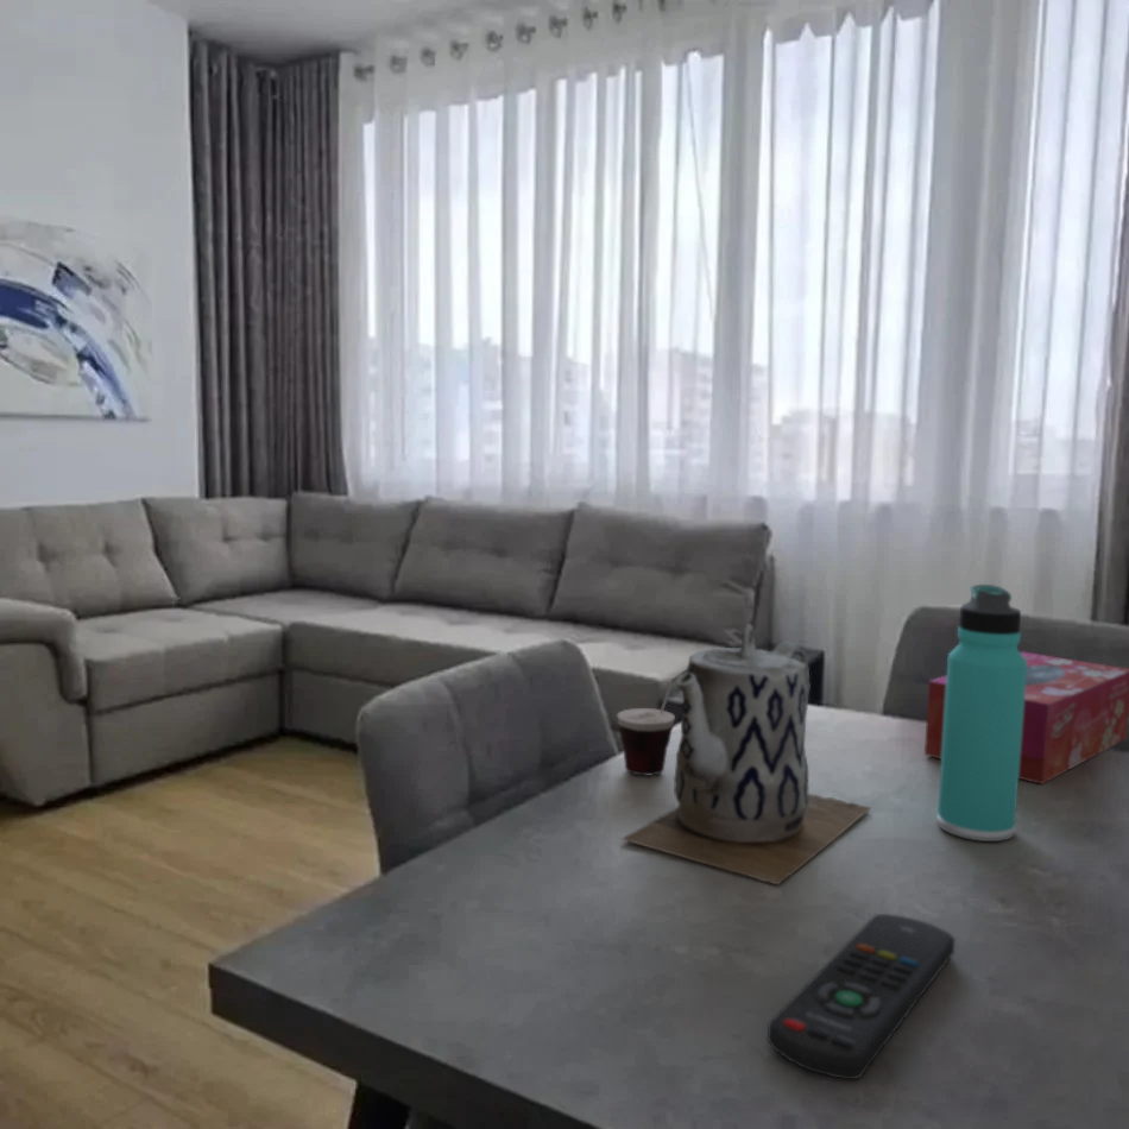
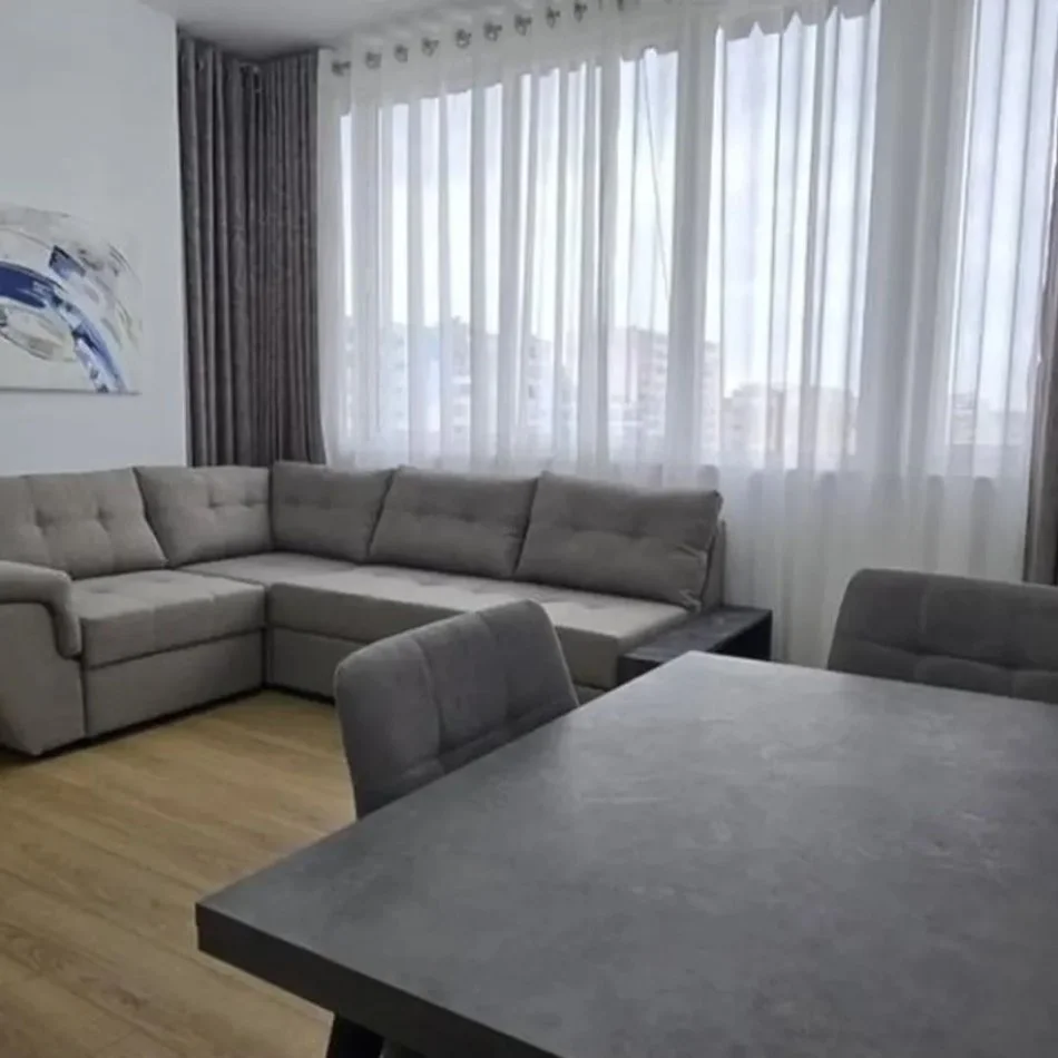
- thermos bottle [936,584,1027,843]
- tissue box [923,650,1129,786]
- teapot [620,623,872,887]
- remote control [767,913,957,1080]
- cup [616,668,687,776]
